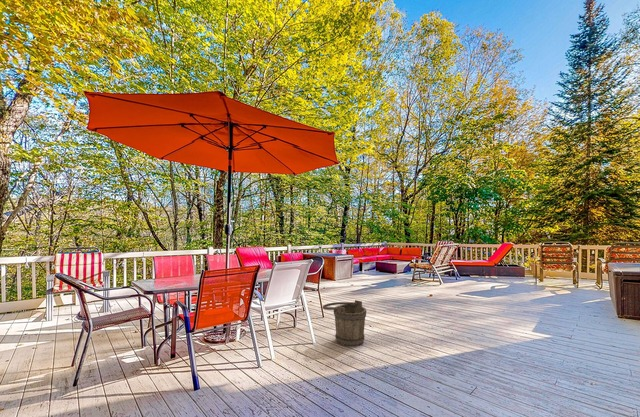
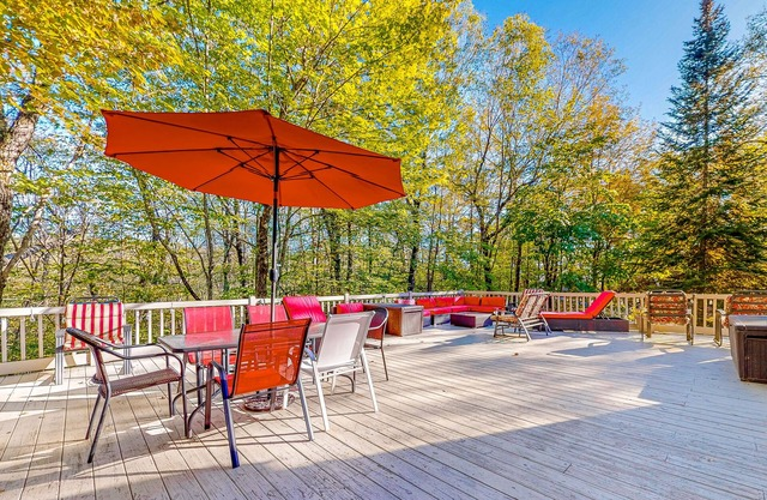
- bucket [322,299,368,347]
